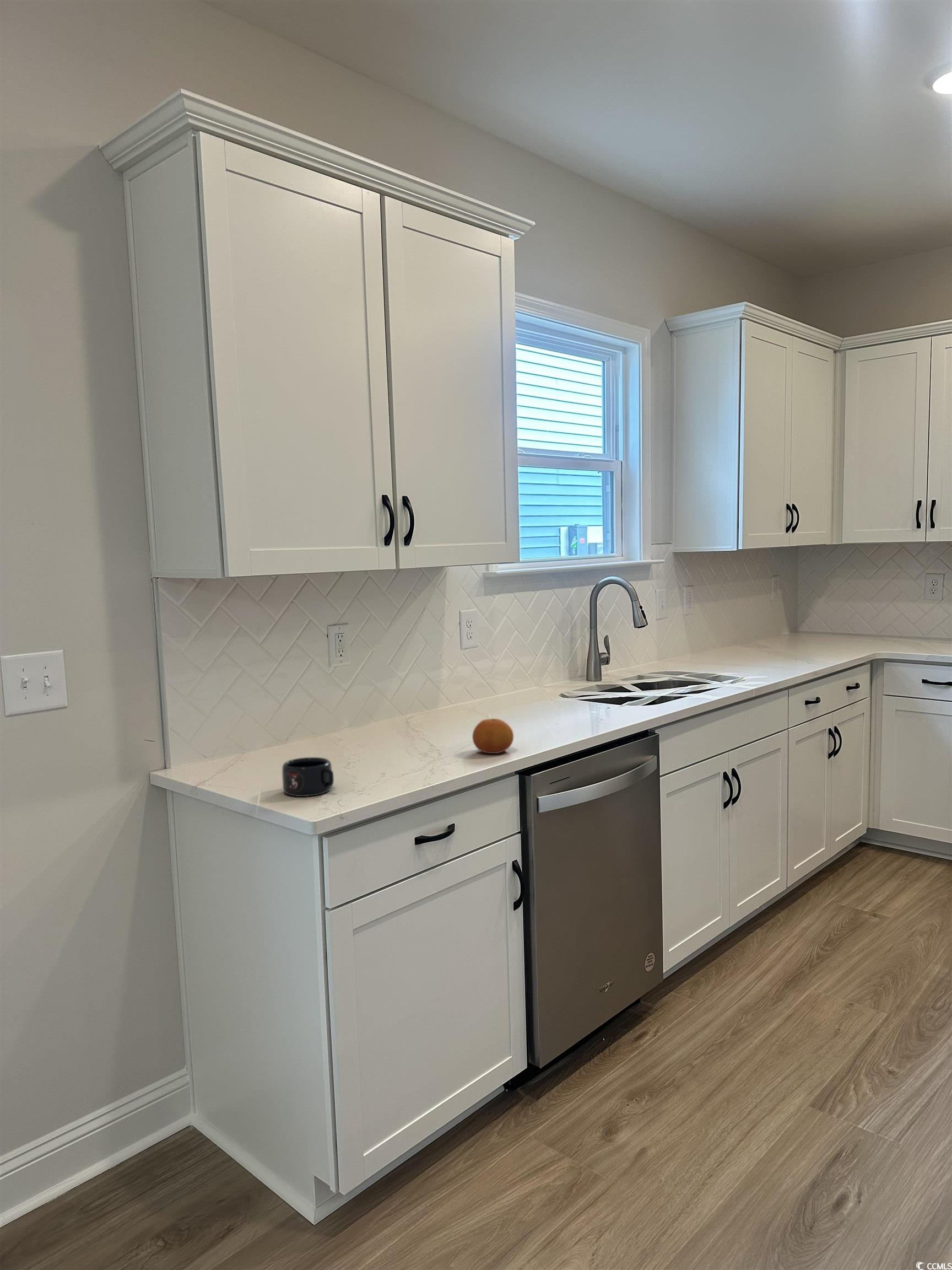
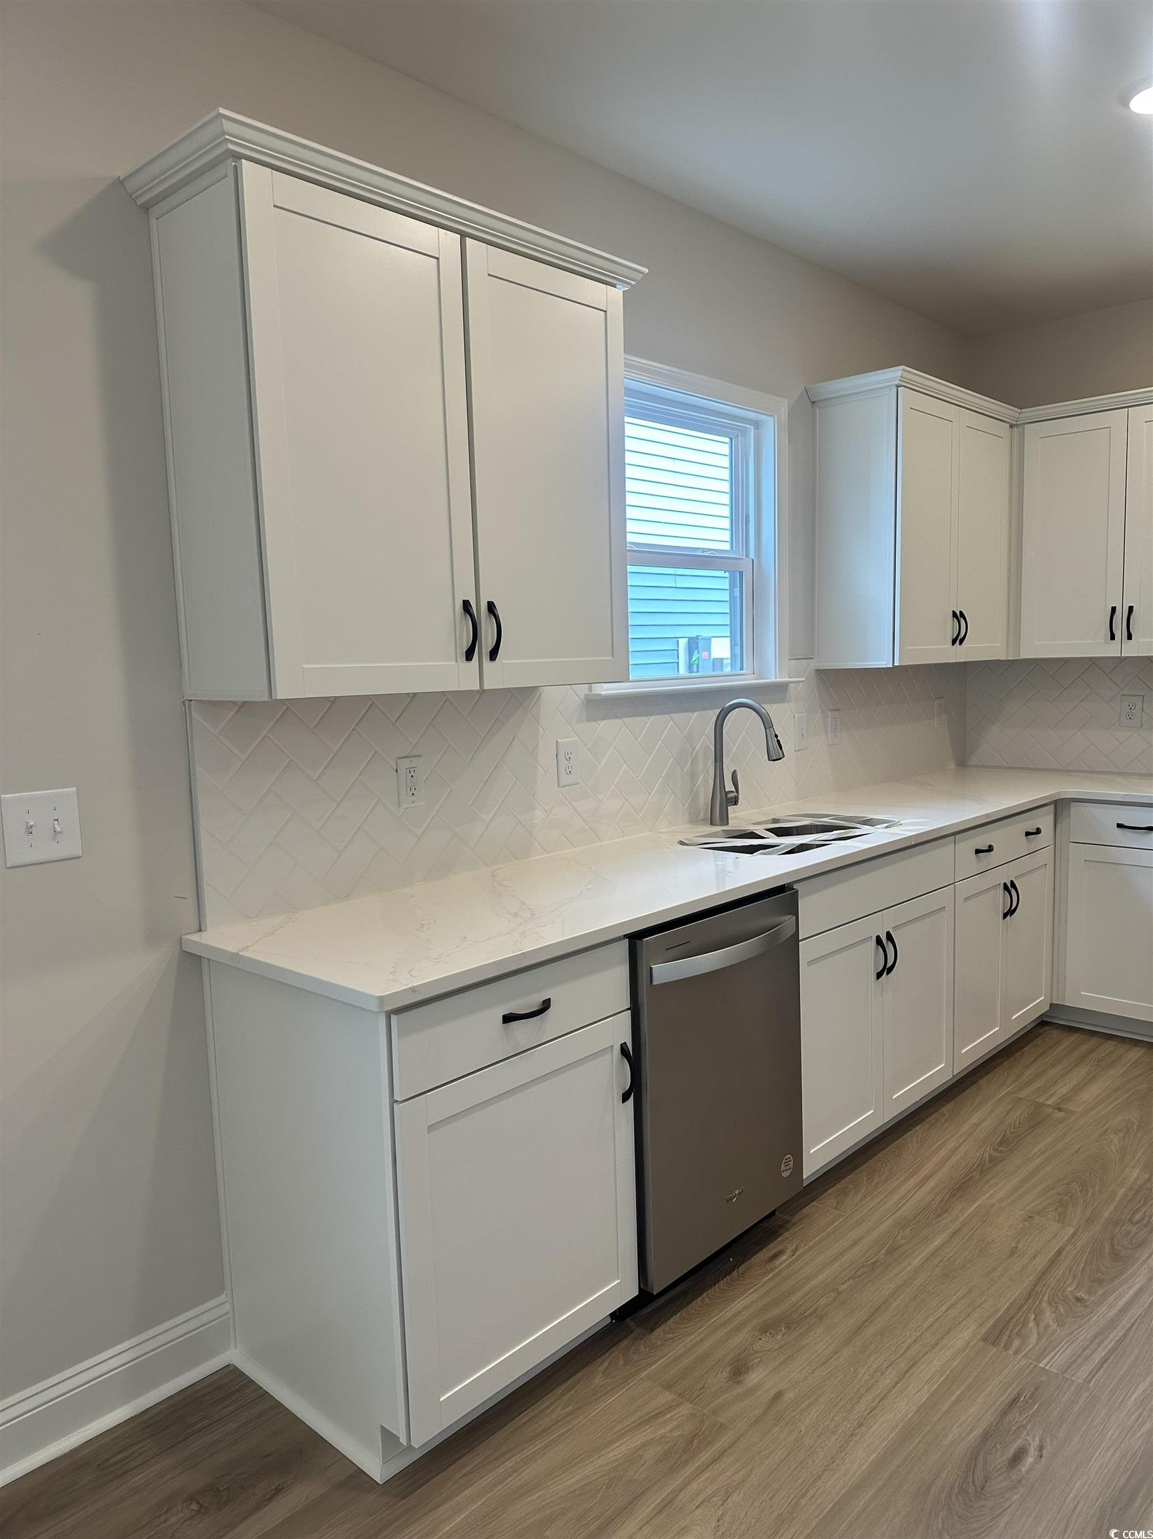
- mug [282,757,334,797]
- fruit [472,718,514,754]
